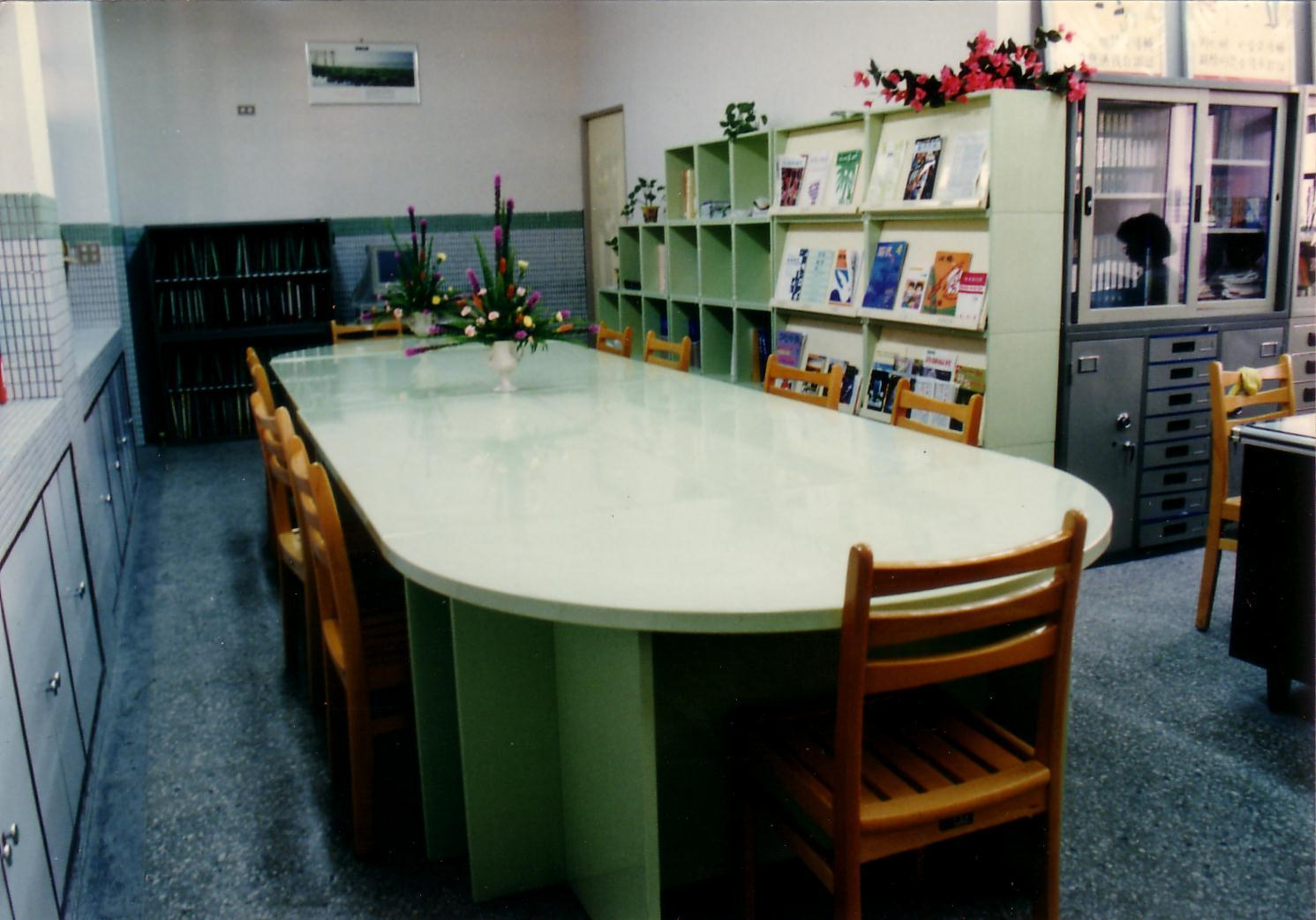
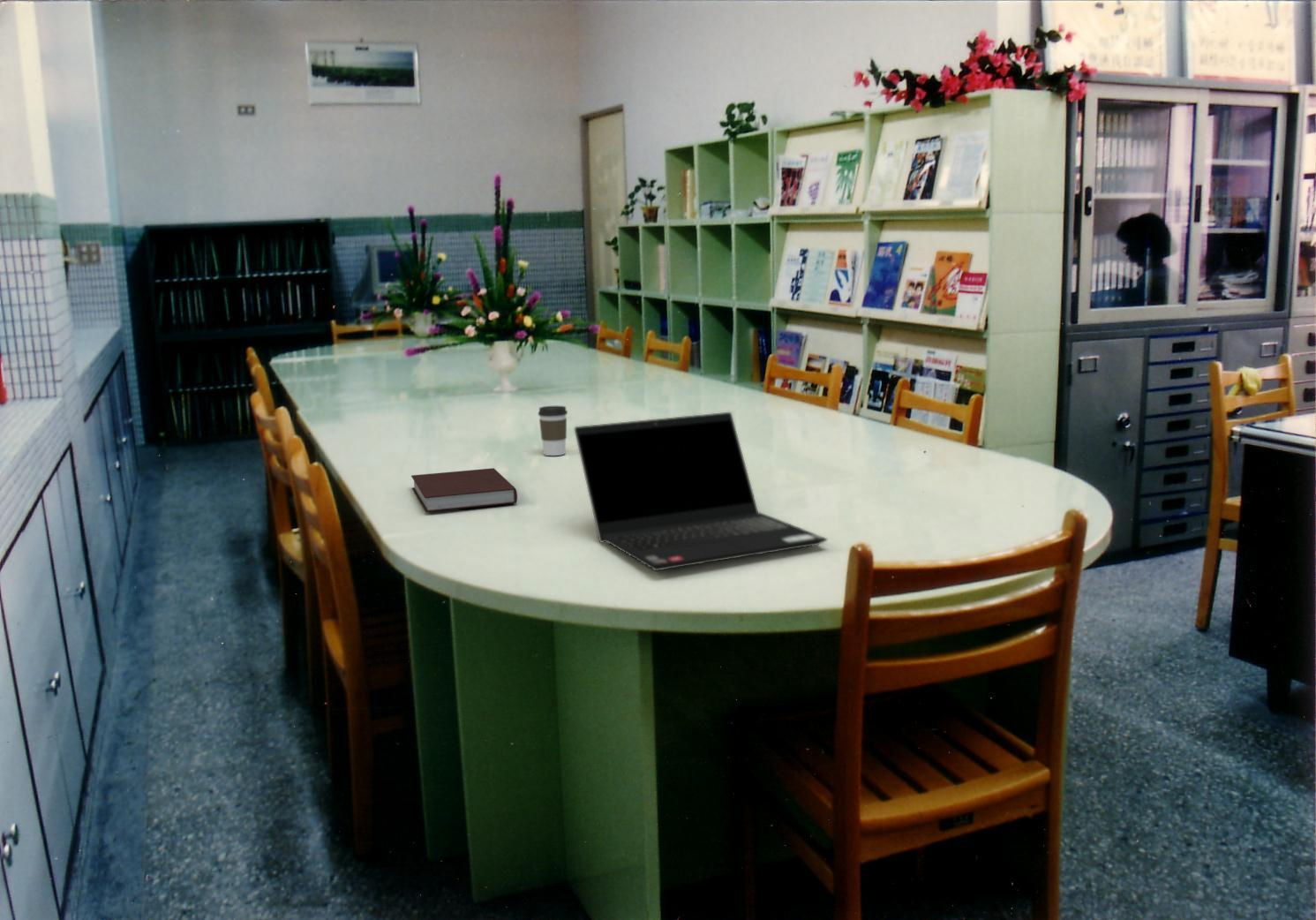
+ laptop computer [574,411,828,571]
+ notebook [410,467,518,513]
+ coffee cup [538,405,568,456]
